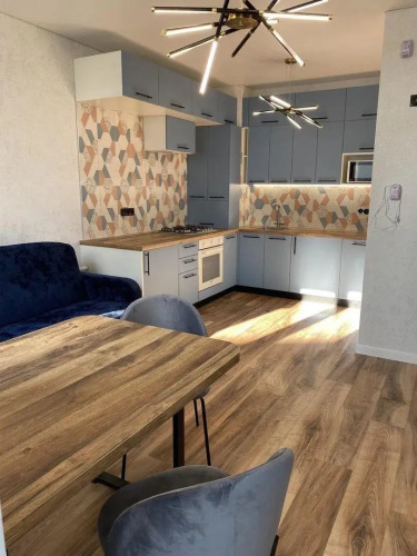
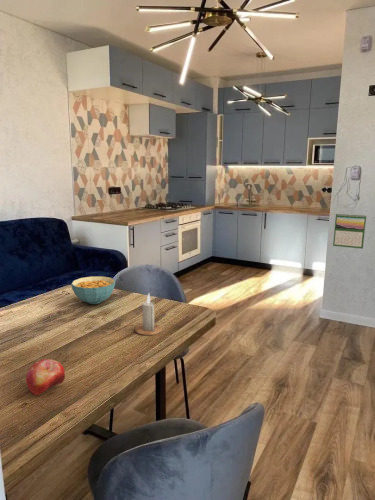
+ fruit [25,358,66,397]
+ cereal bowl [70,275,116,305]
+ calendar [332,212,367,250]
+ candle [134,292,163,336]
